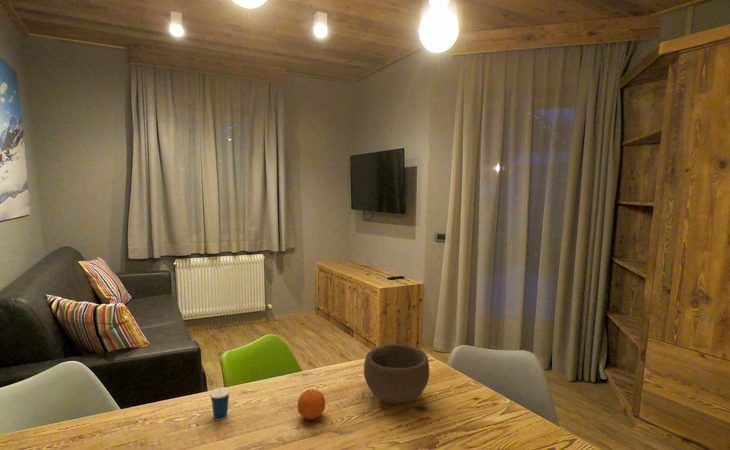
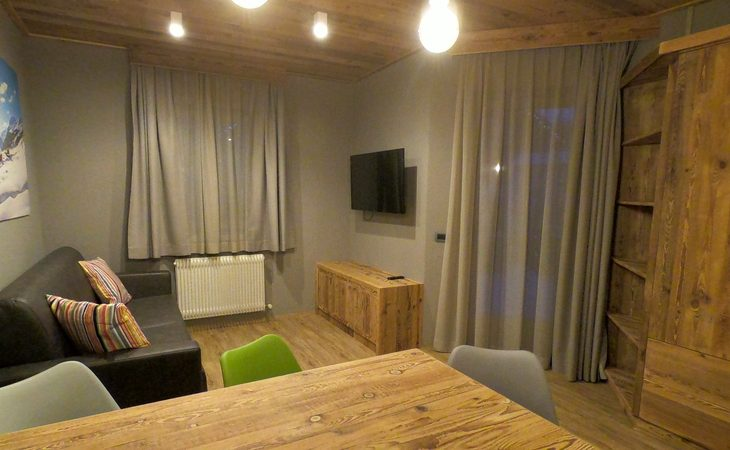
- fruit [297,388,326,420]
- cup [209,375,231,421]
- bowl [363,343,430,405]
